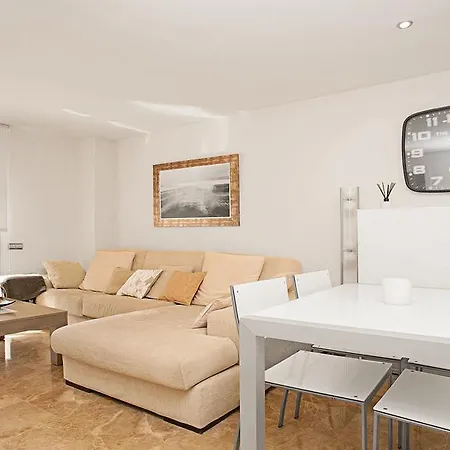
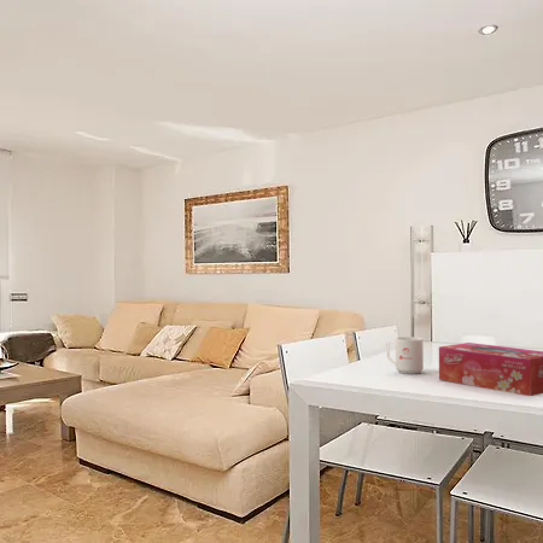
+ mug [385,335,425,375]
+ tissue box [438,341,543,397]
